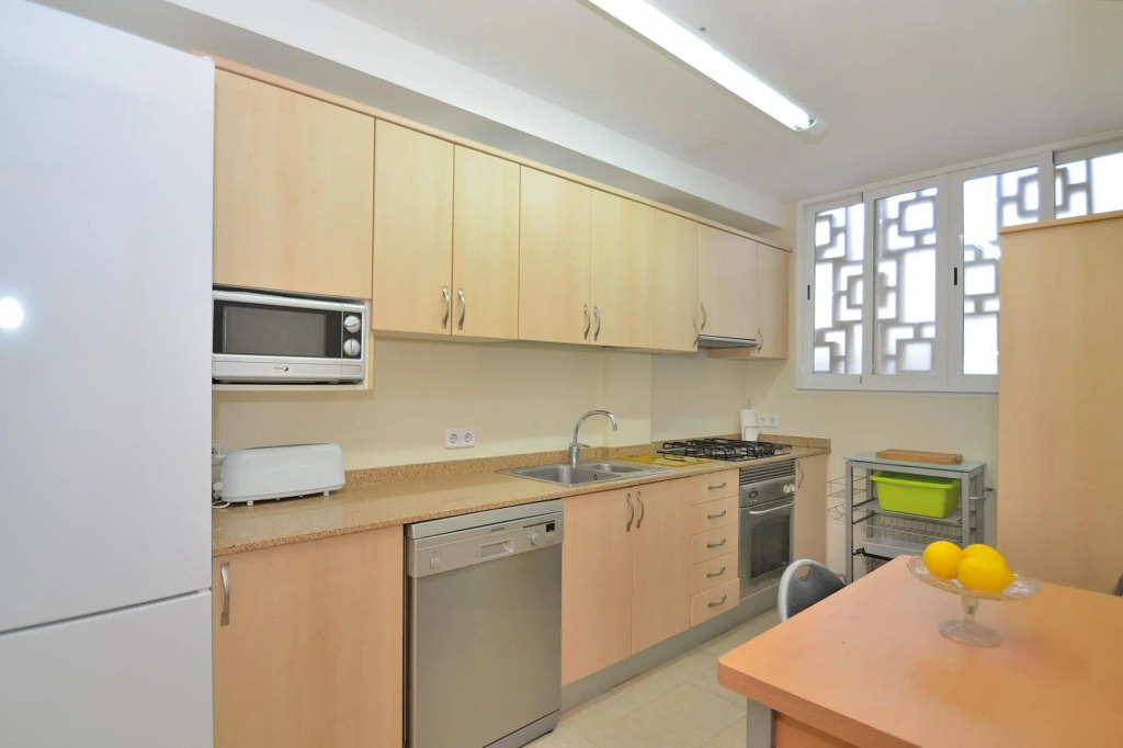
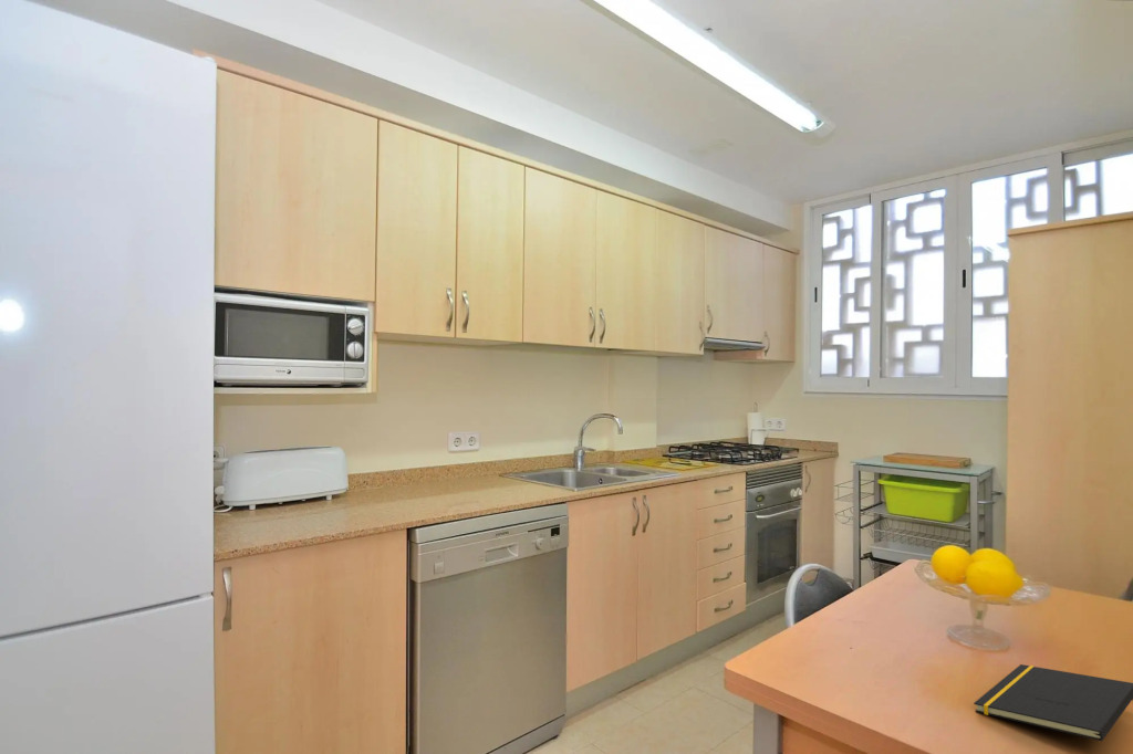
+ notepad [973,663,1133,742]
